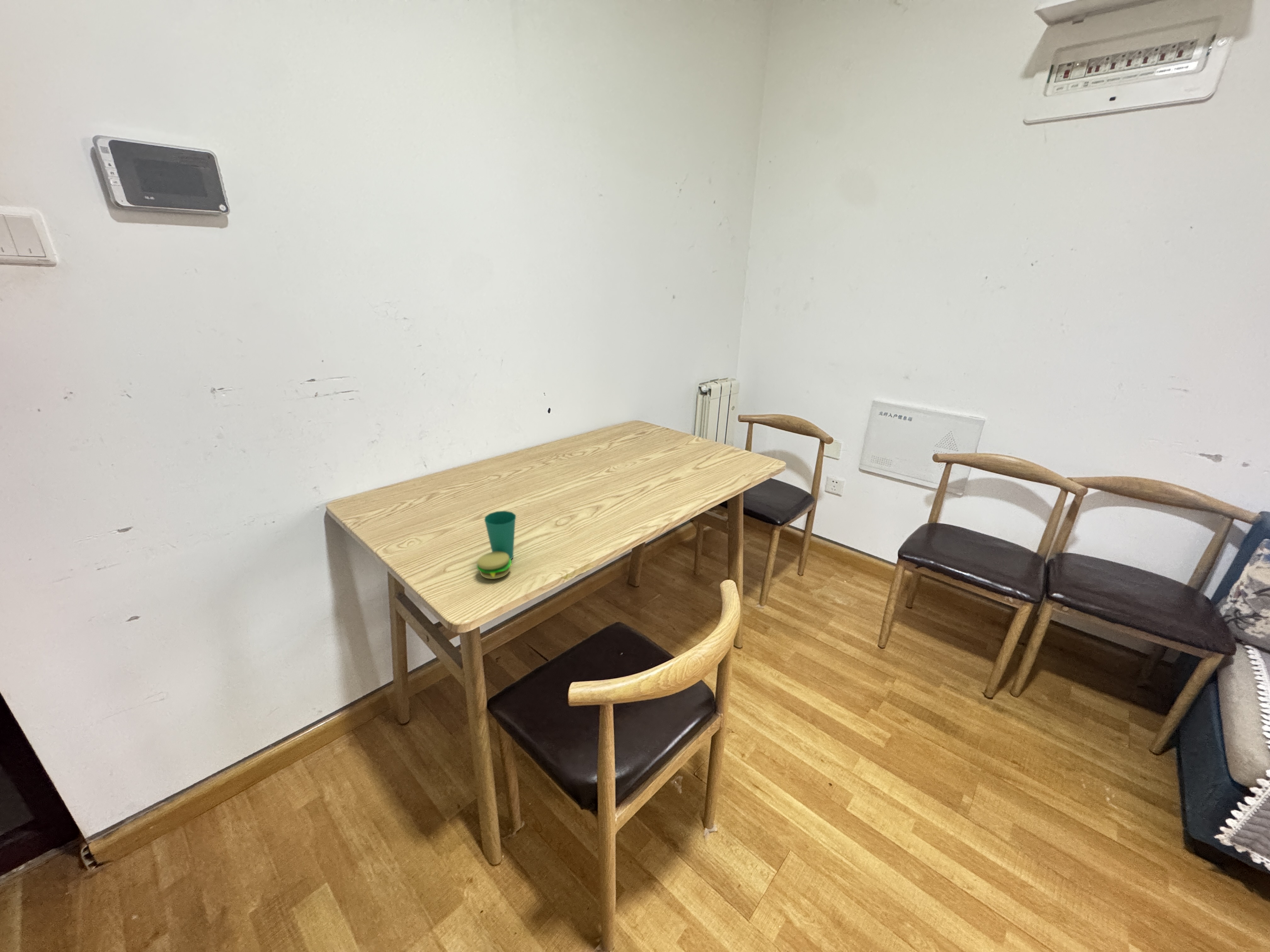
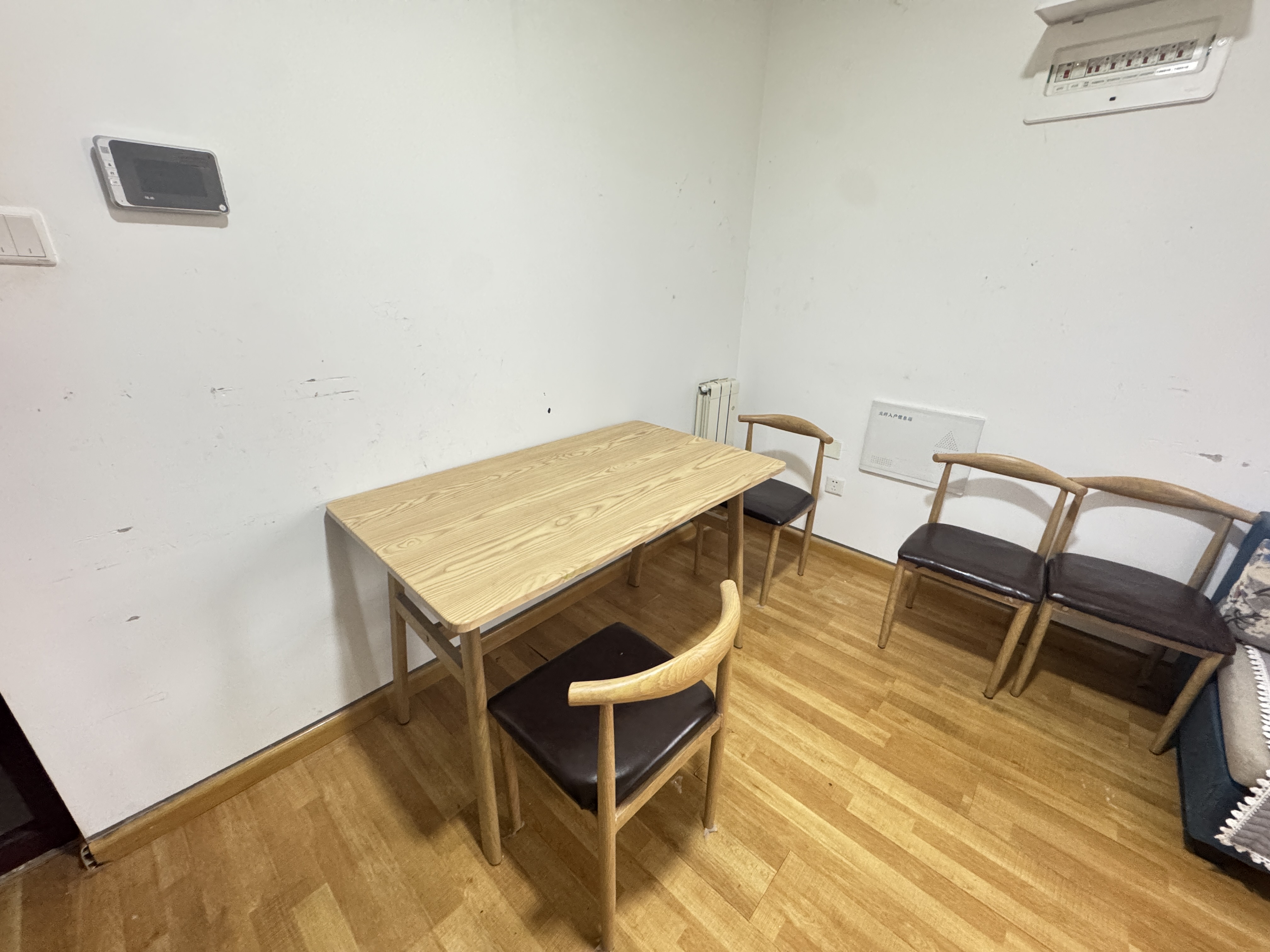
- cup [477,511,516,579]
